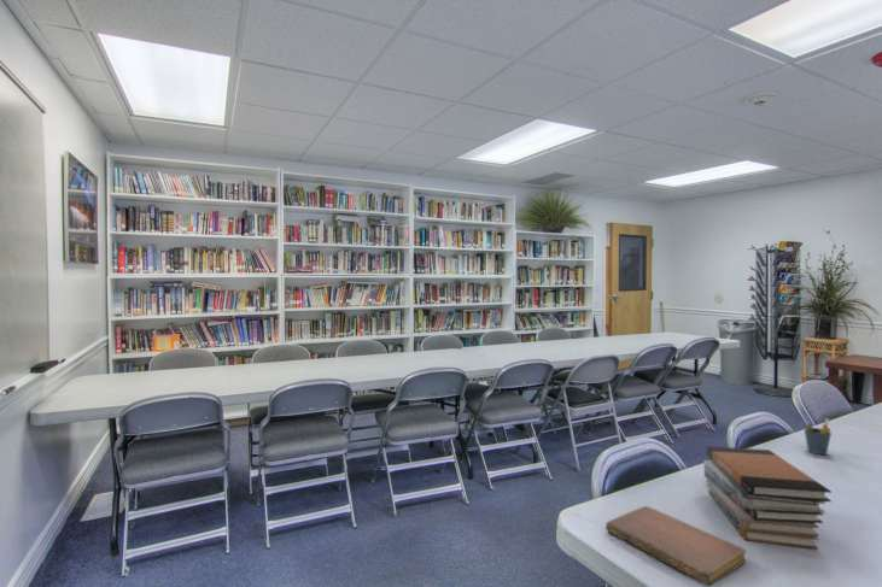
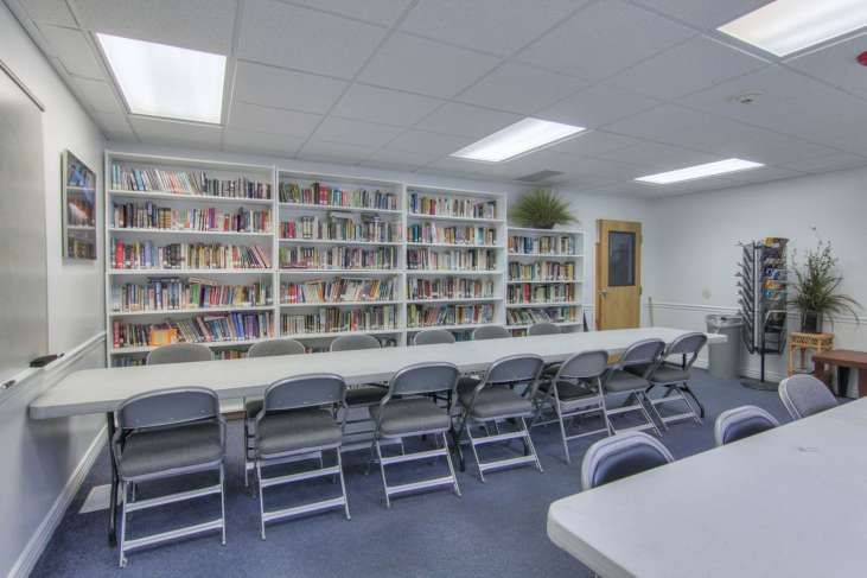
- notebook [604,505,747,587]
- book stack [702,445,833,550]
- pen holder [804,417,833,456]
